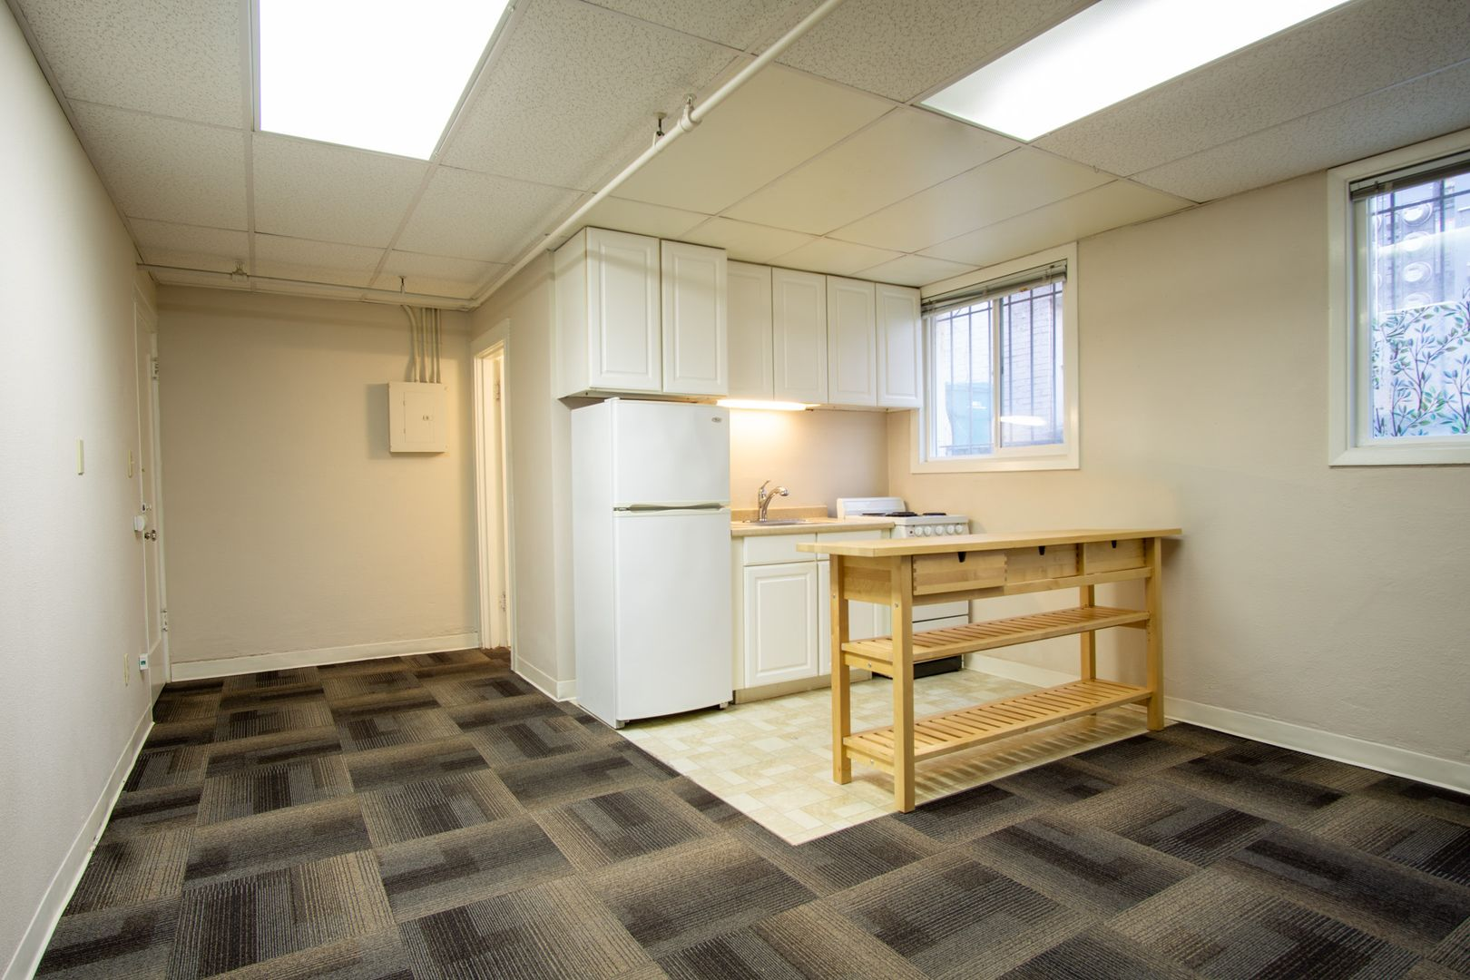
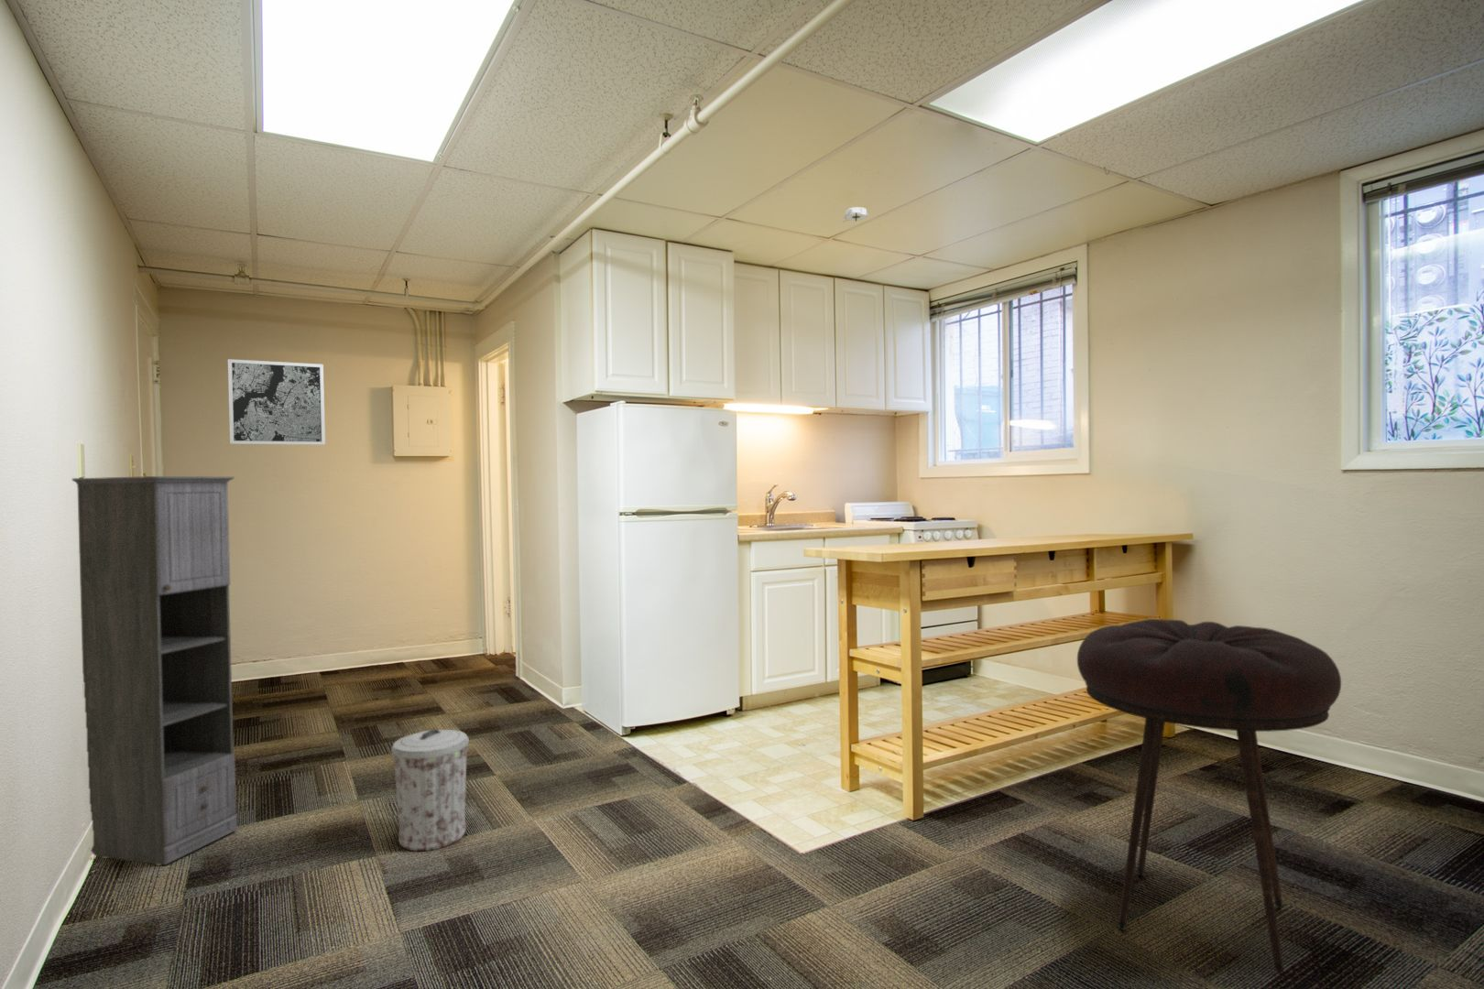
+ smoke detector [842,206,869,223]
+ stool [1077,618,1342,975]
+ wall art [227,358,326,446]
+ trash can [390,729,470,852]
+ storage cabinet [72,476,237,866]
